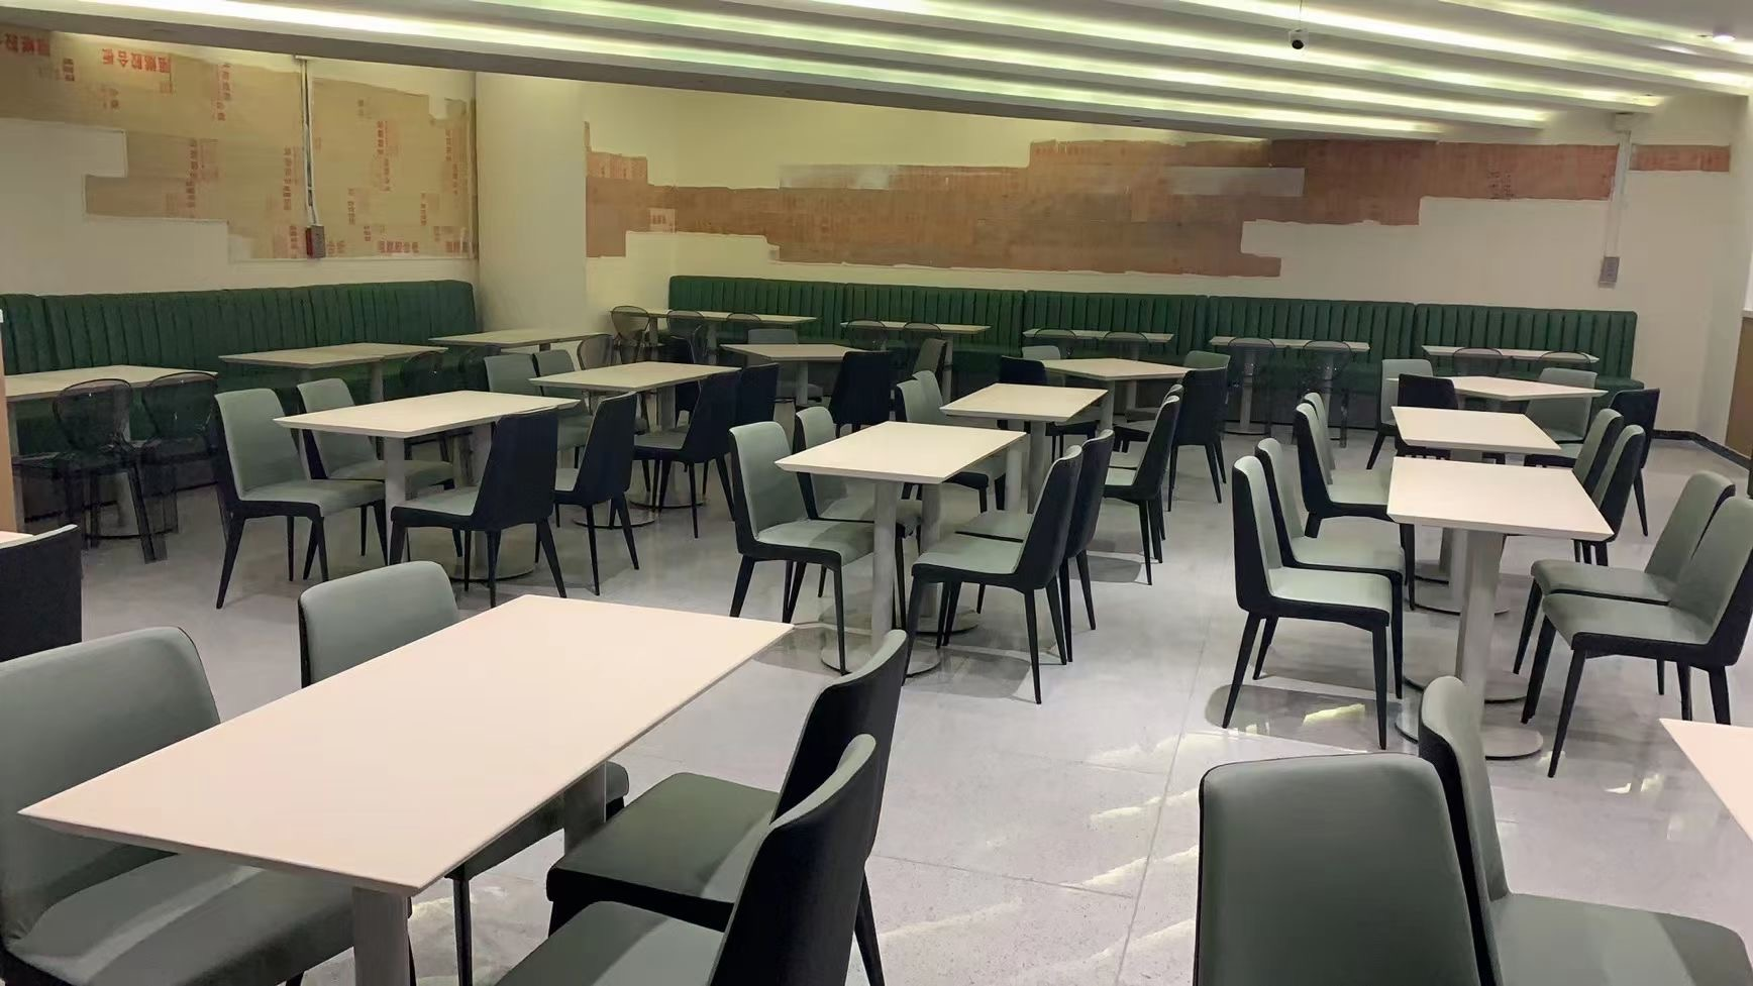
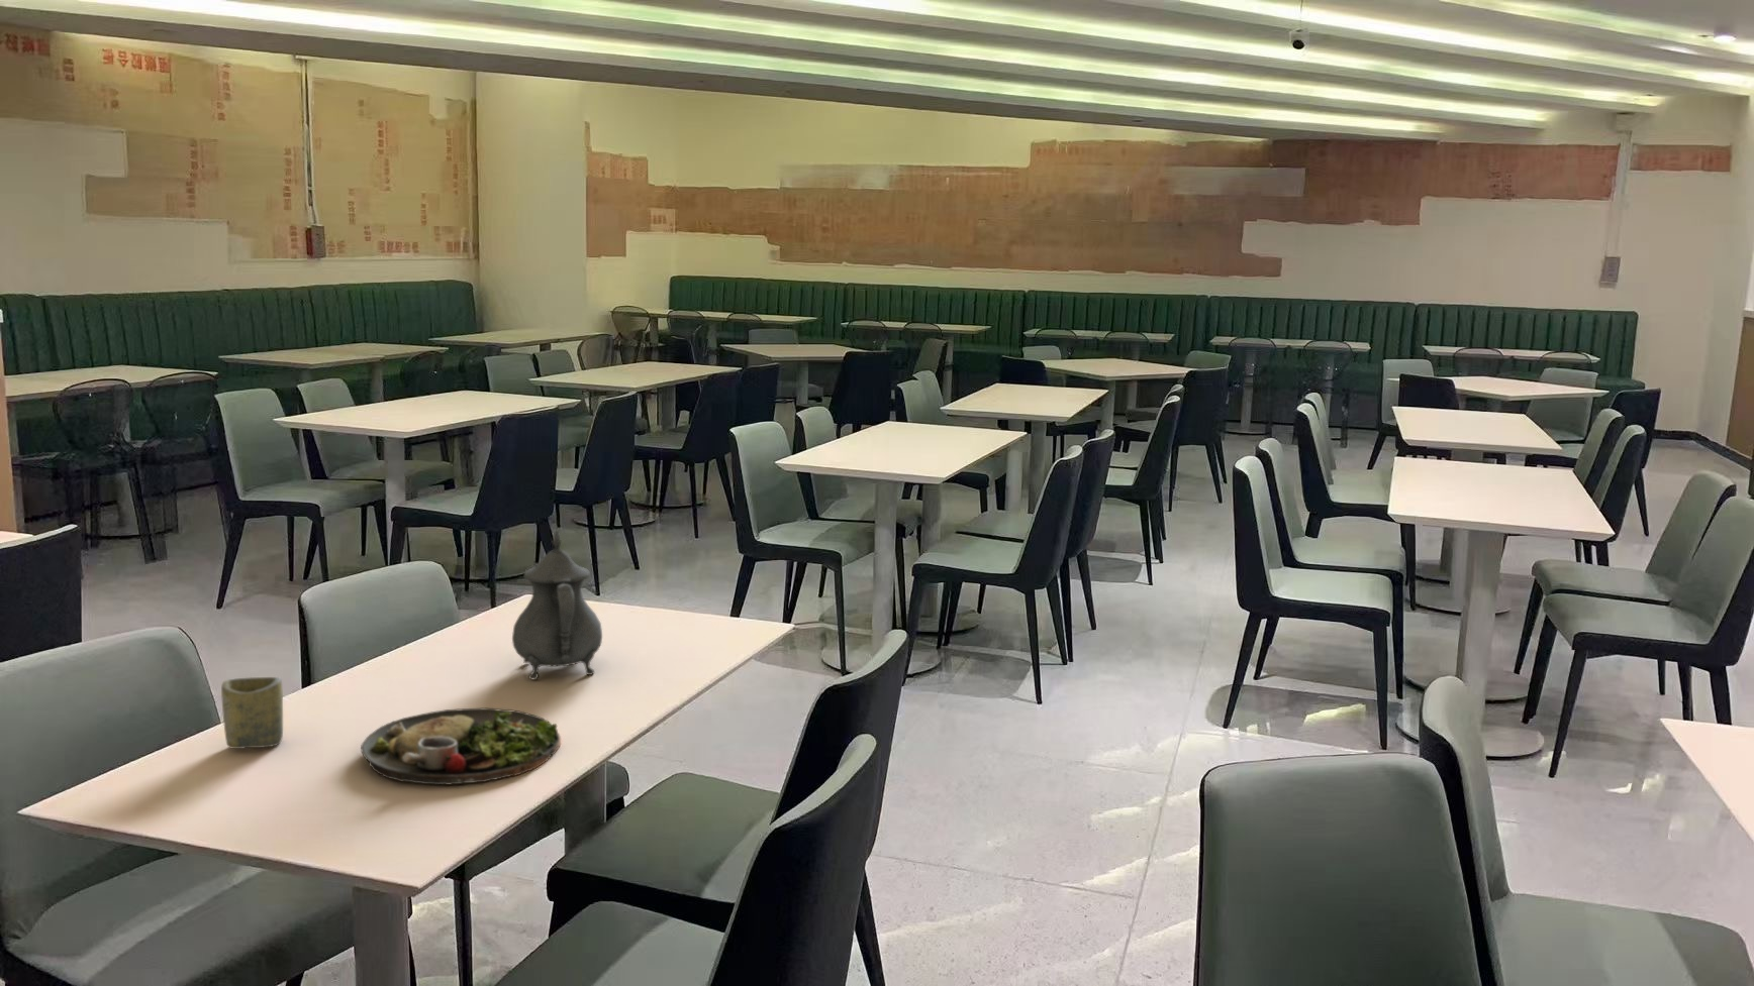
+ teapot [511,530,604,680]
+ cup [220,677,284,750]
+ dinner plate [360,708,561,785]
